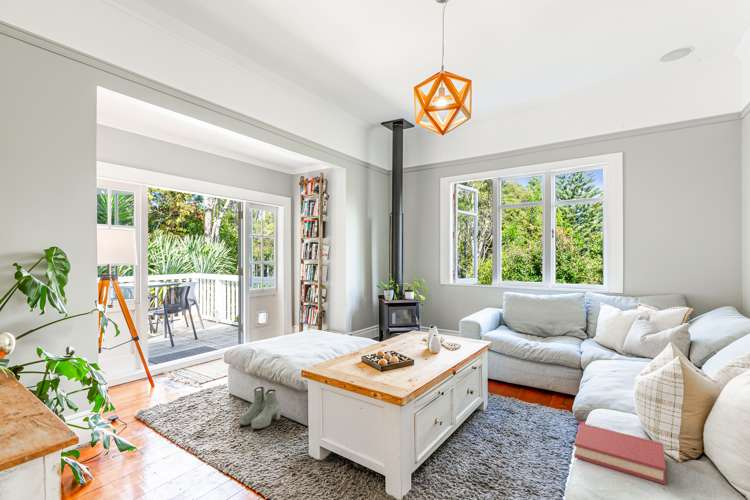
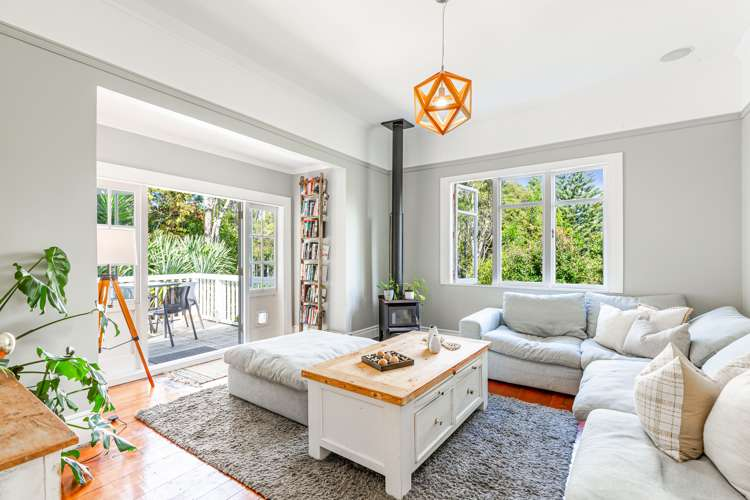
- boots [238,386,281,430]
- hardback book [573,422,667,486]
